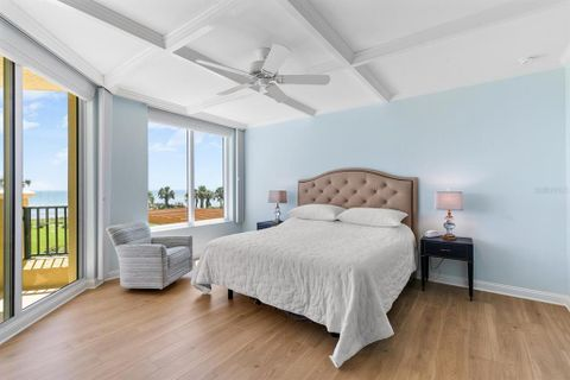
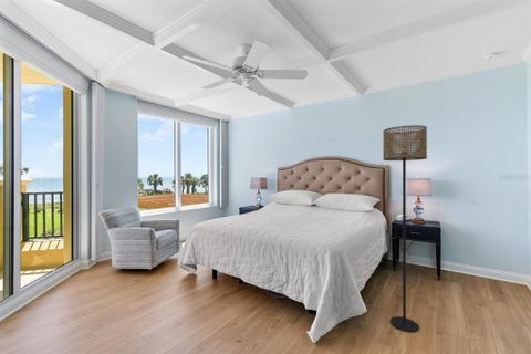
+ floor lamp [382,124,428,333]
